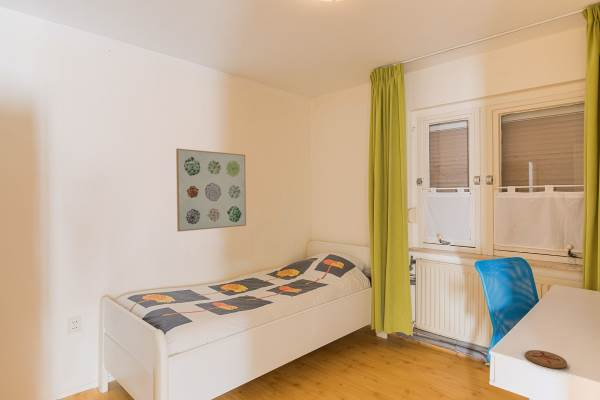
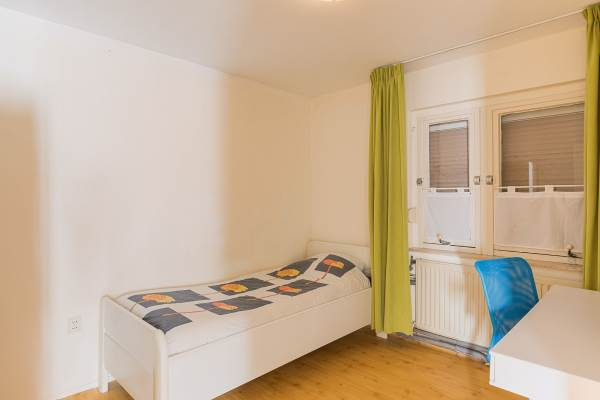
- wall art [175,148,247,232]
- coaster [524,349,568,369]
